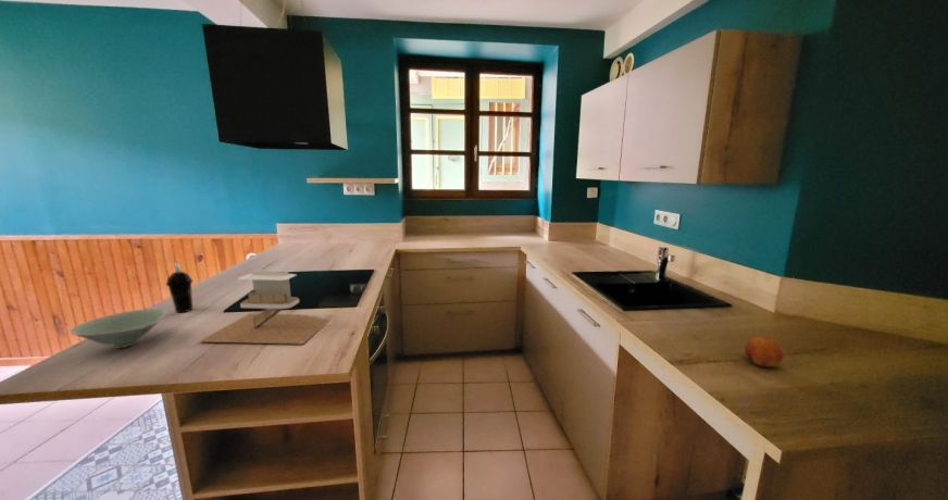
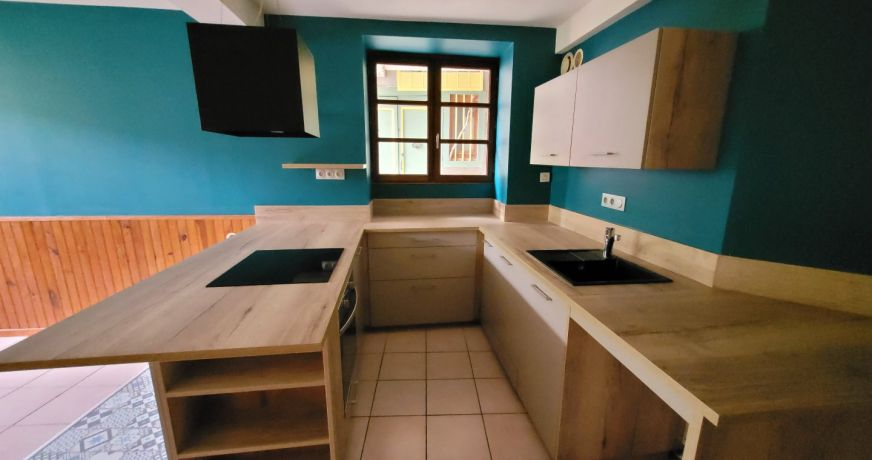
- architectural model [199,270,332,345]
- fruit [744,336,785,367]
- bowl [68,308,167,349]
- cup [165,262,194,313]
